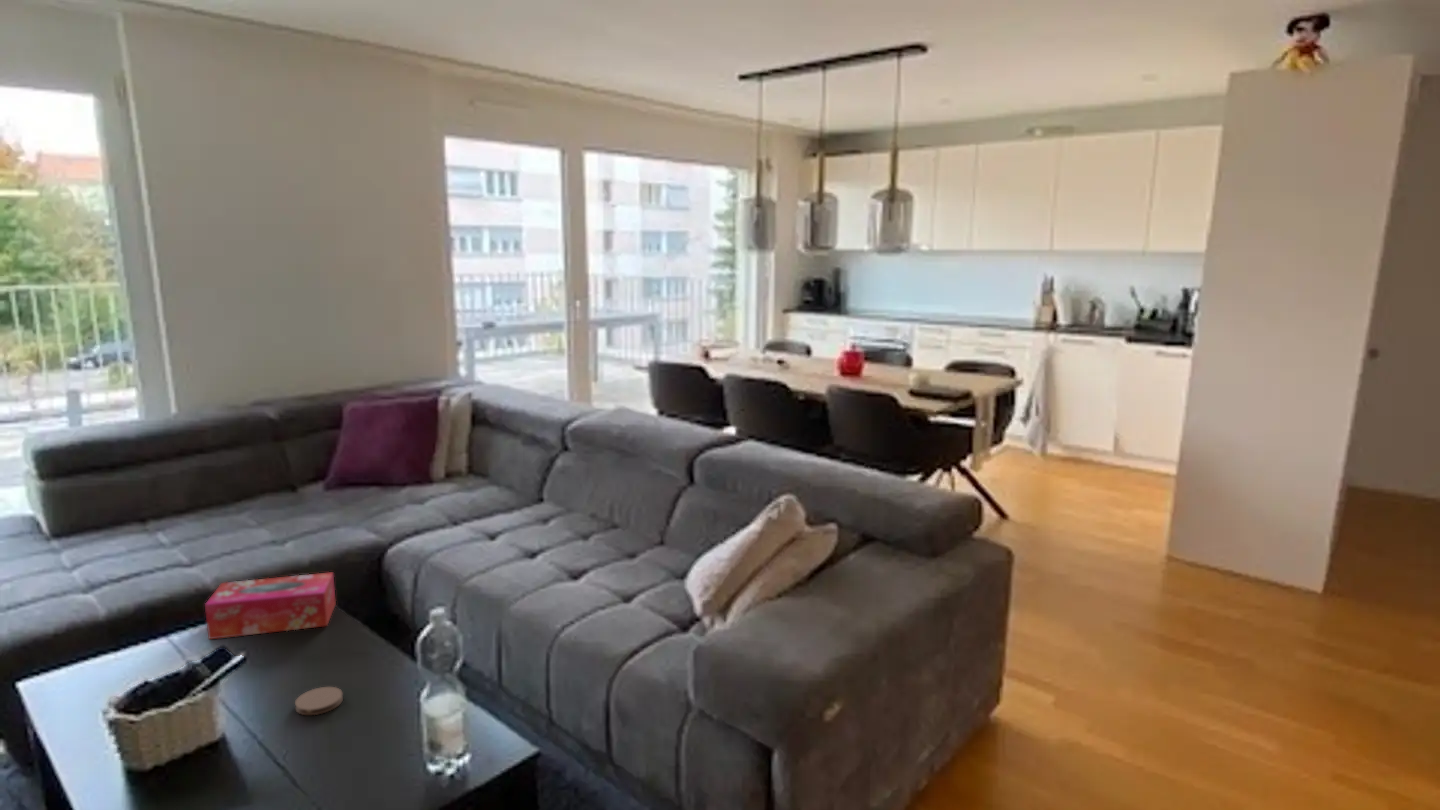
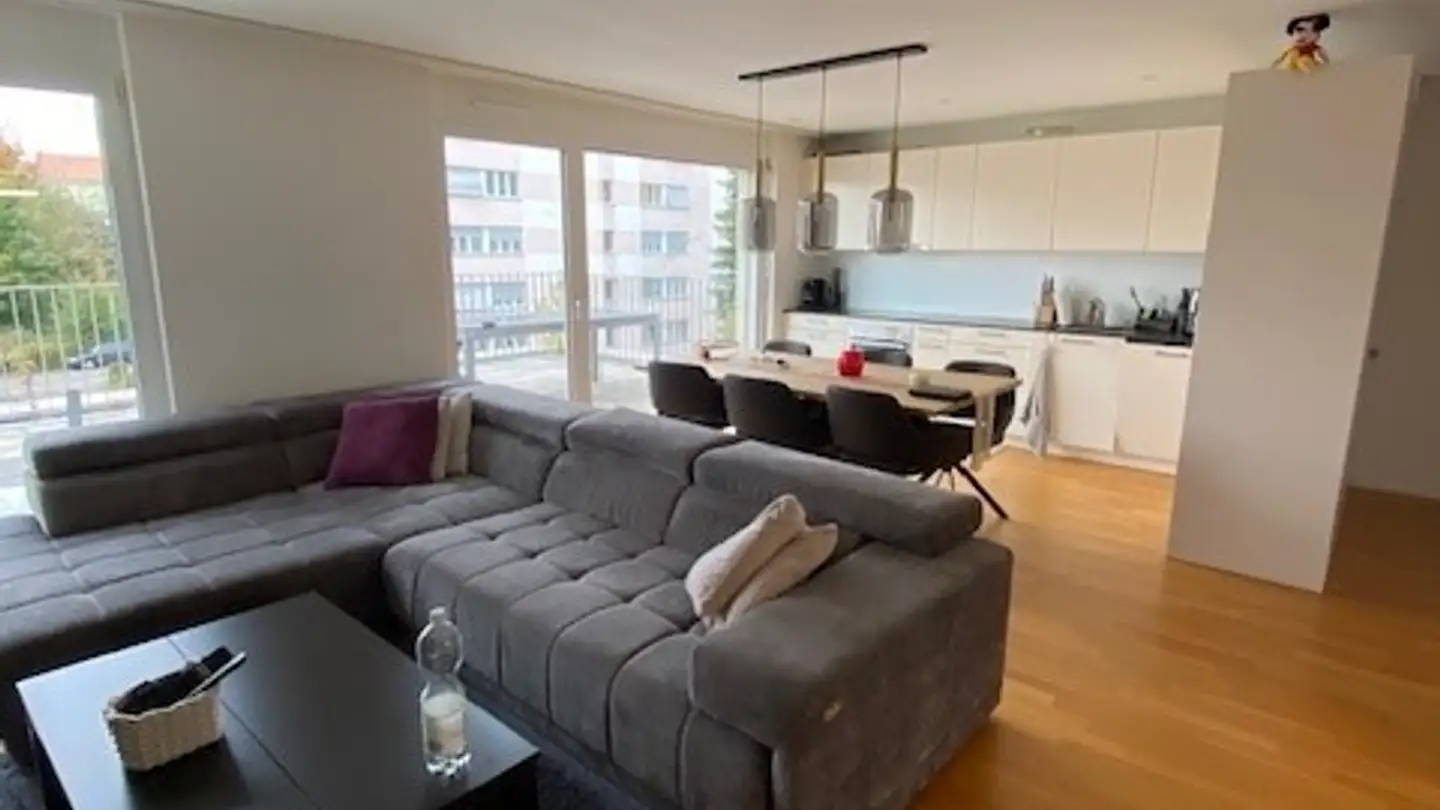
- tissue box [204,571,337,640]
- coaster [294,686,344,716]
